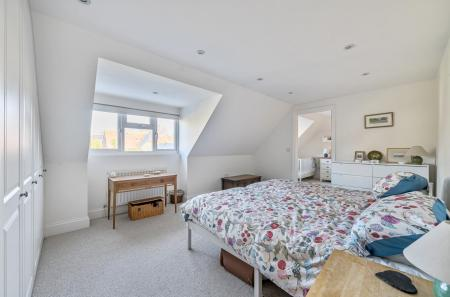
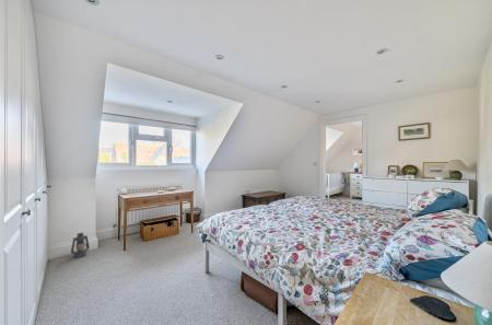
+ lantern [70,232,91,258]
